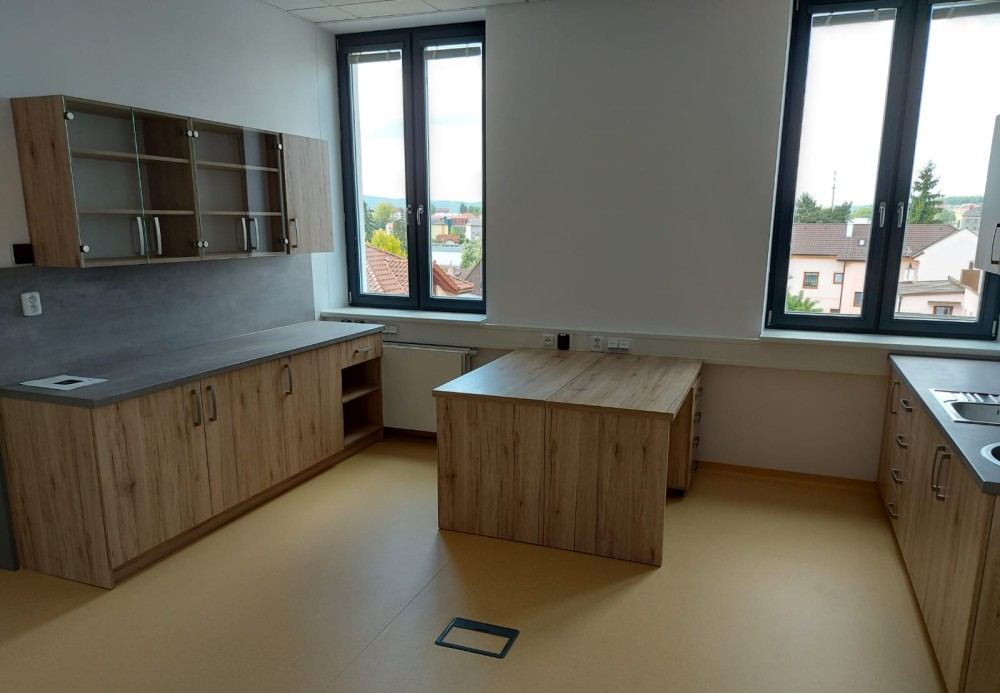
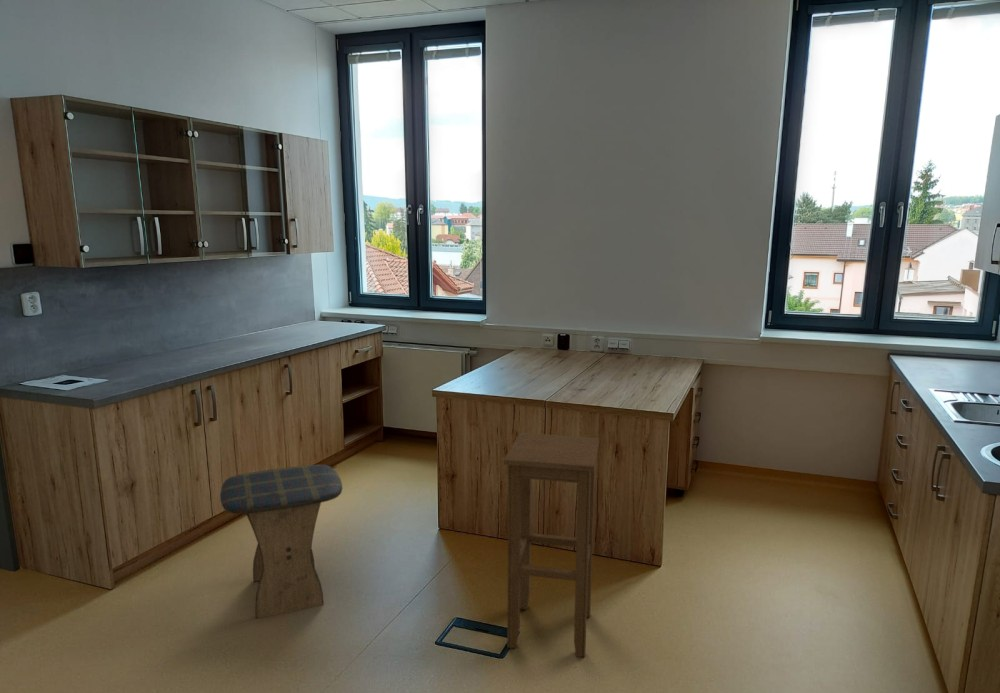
+ stool [503,432,600,658]
+ stool [219,464,343,620]
